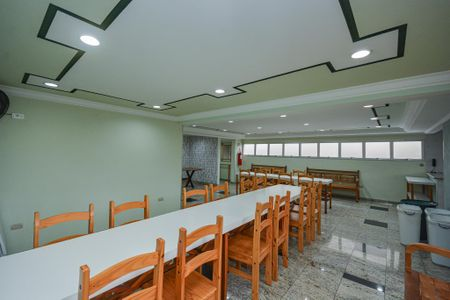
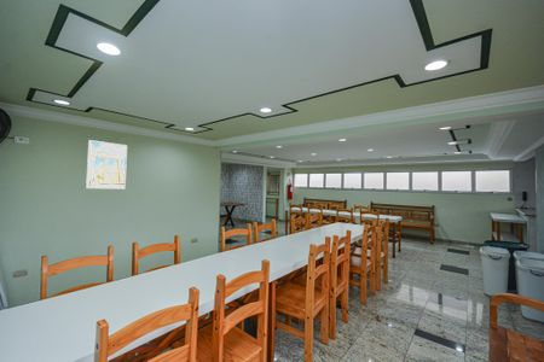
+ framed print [85,139,128,189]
